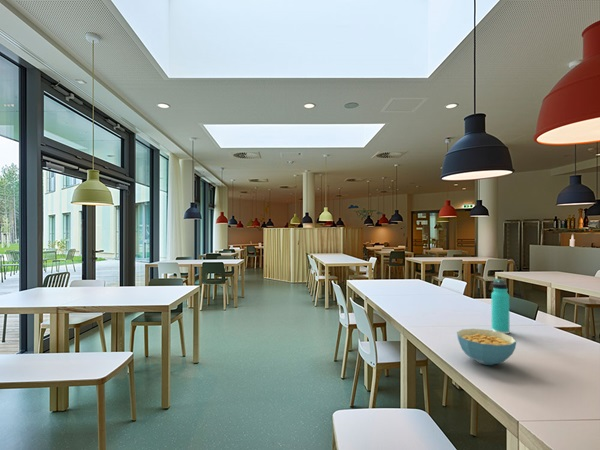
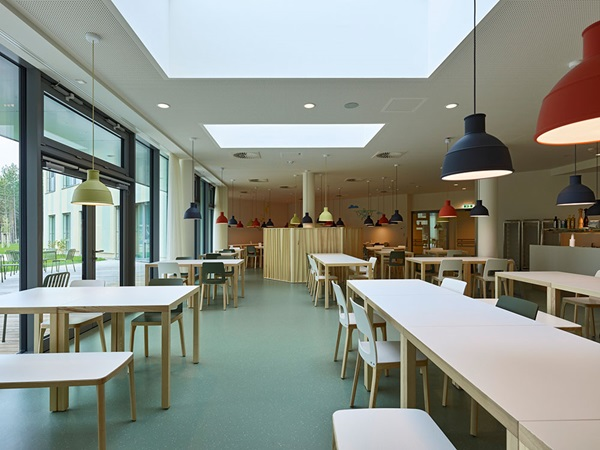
- thermos bottle [490,278,511,335]
- cereal bowl [456,328,517,366]
